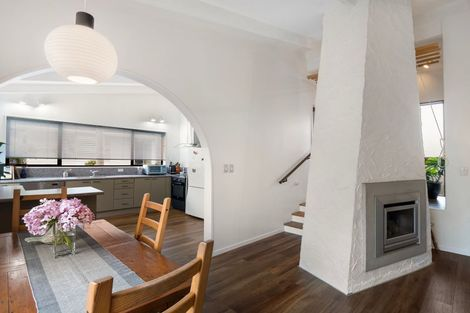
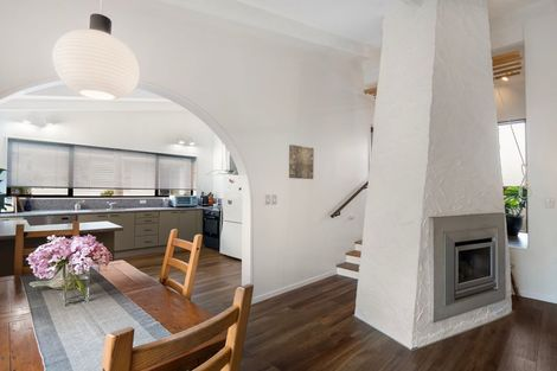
+ wall art [288,143,315,180]
